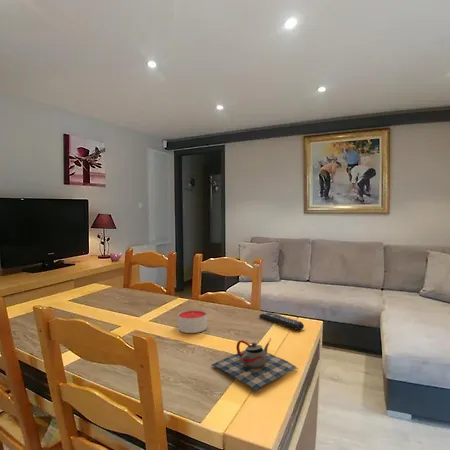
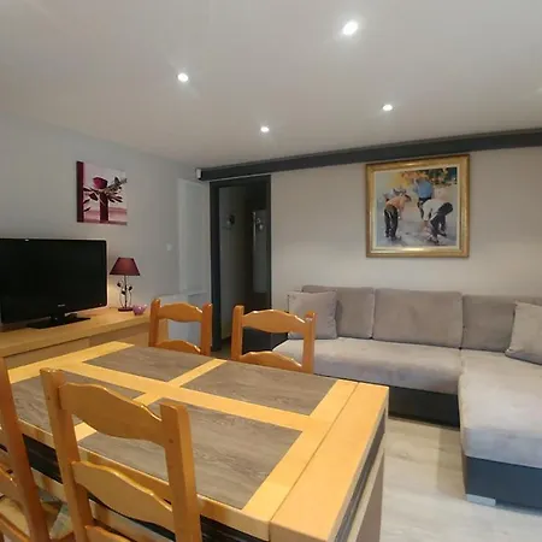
- candle [177,309,208,334]
- teapot [210,337,299,393]
- remote control [258,311,305,331]
